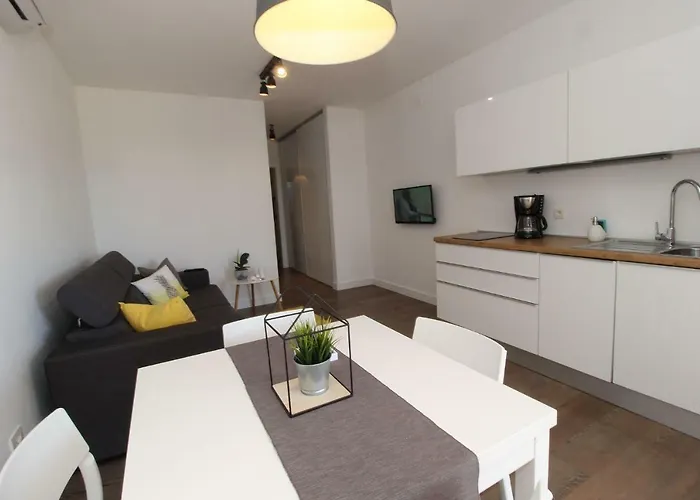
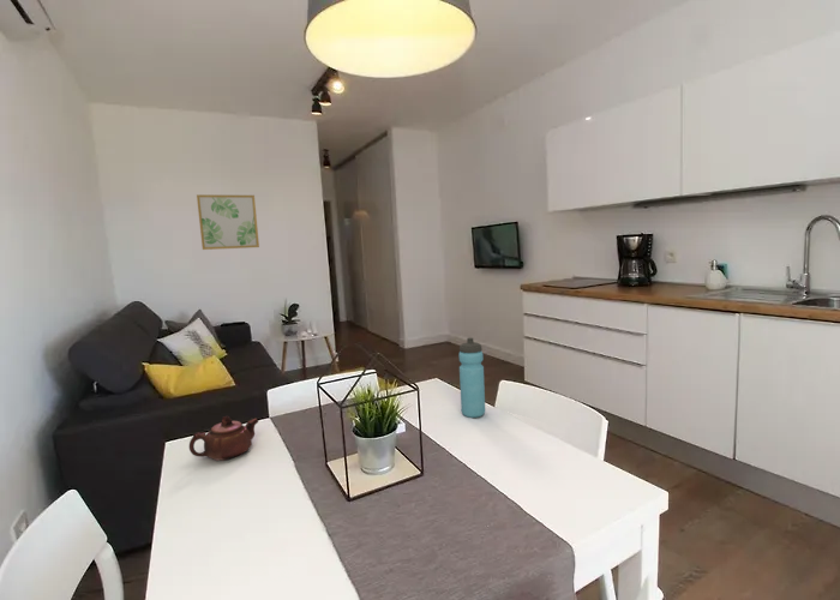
+ wall art [196,193,260,251]
+ water bottle [458,337,486,419]
+ teapot [188,415,259,462]
